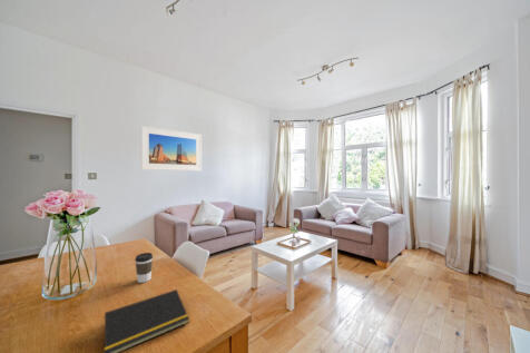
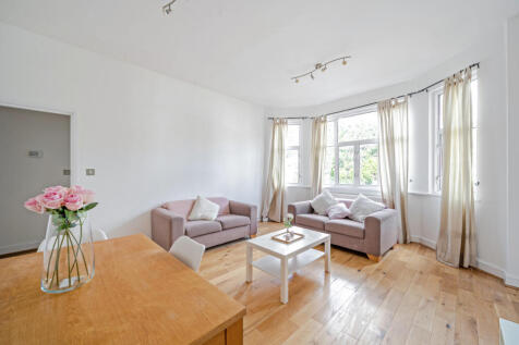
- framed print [140,125,203,171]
- notepad [101,288,190,353]
- coffee cup [134,252,154,284]
